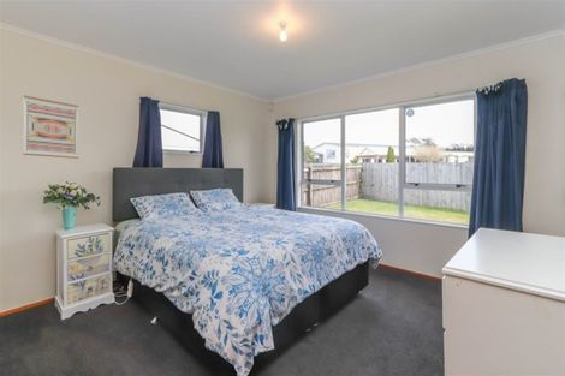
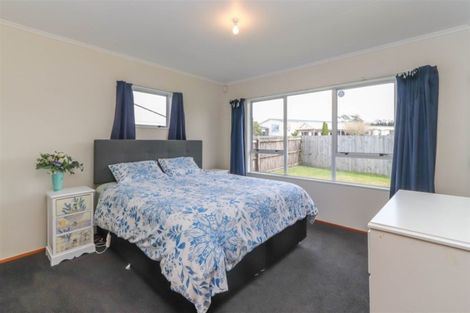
- wall art [22,95,79,160]
